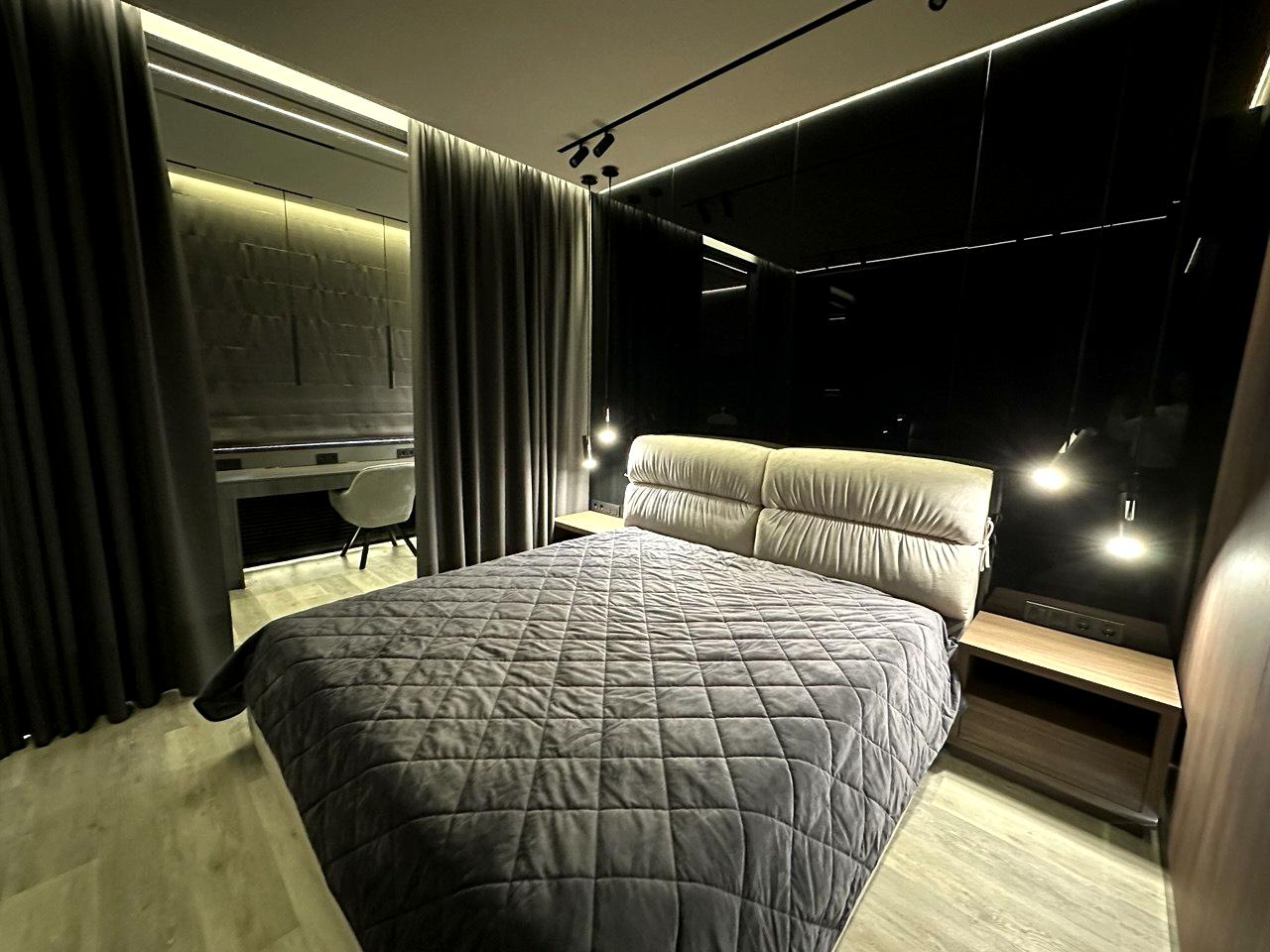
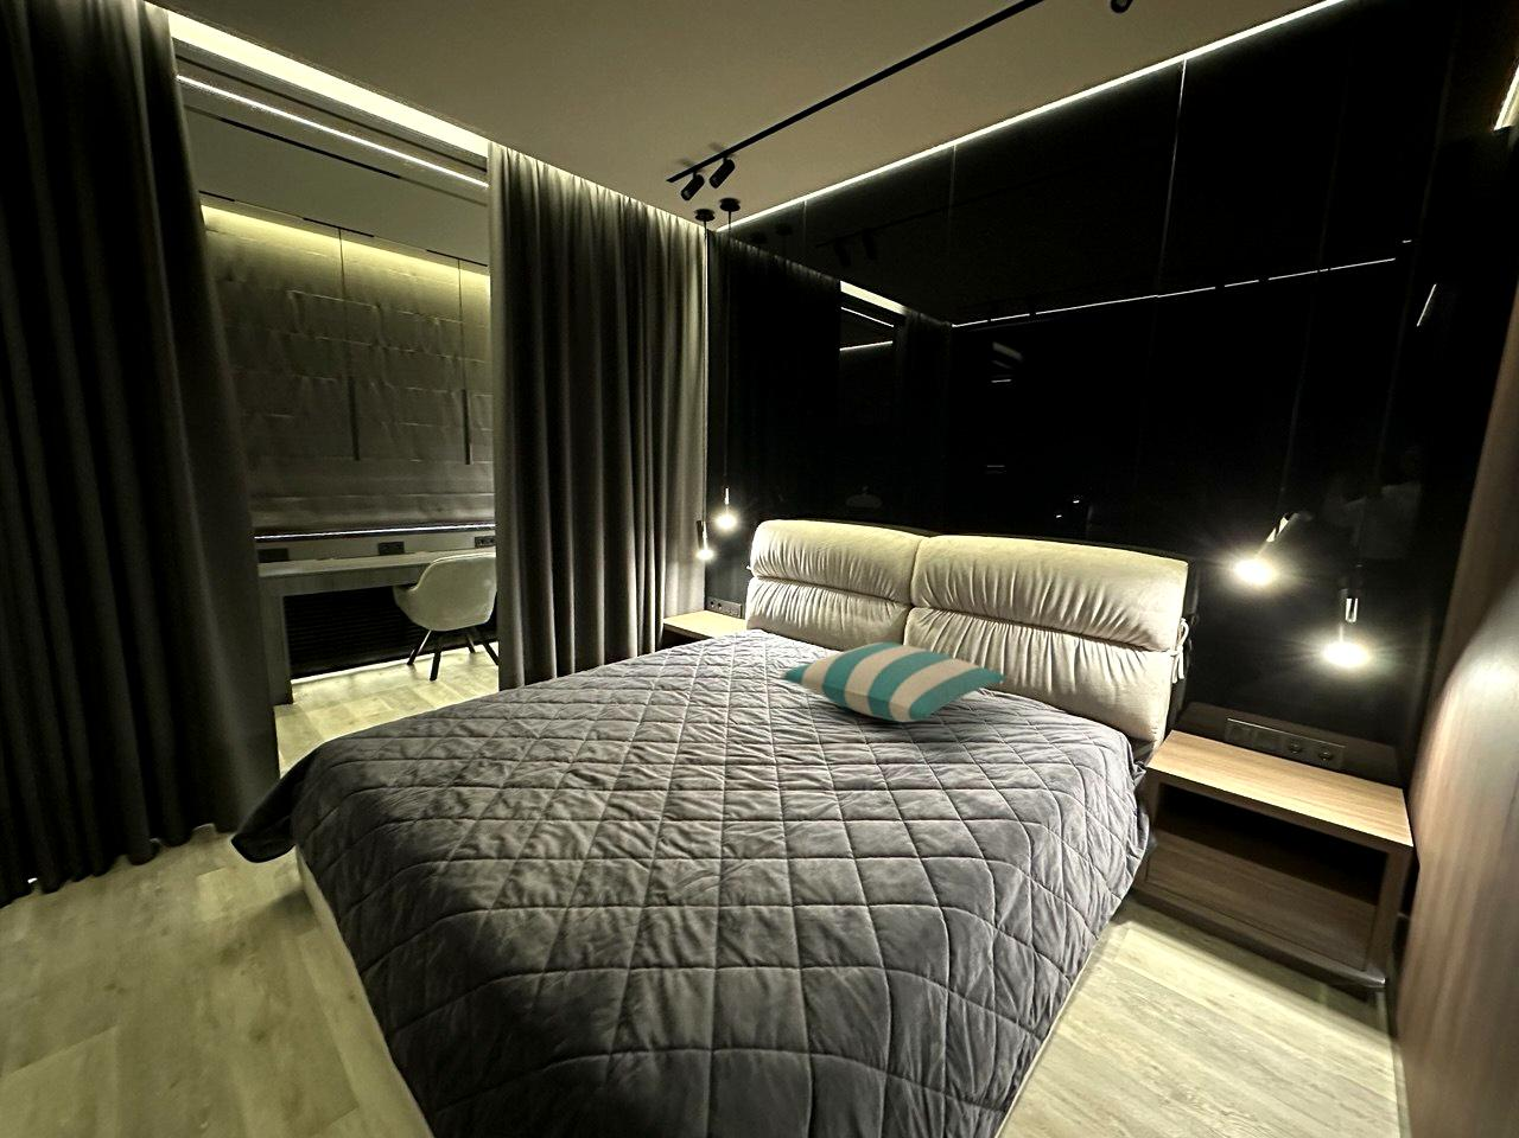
+ pillow [780,641,1007,723]
